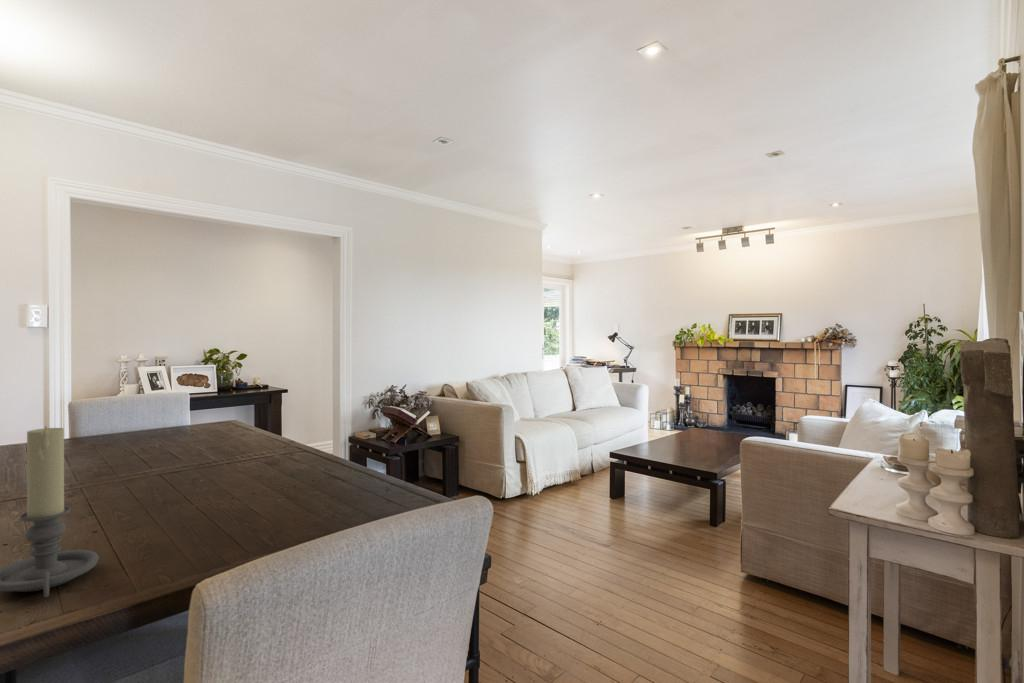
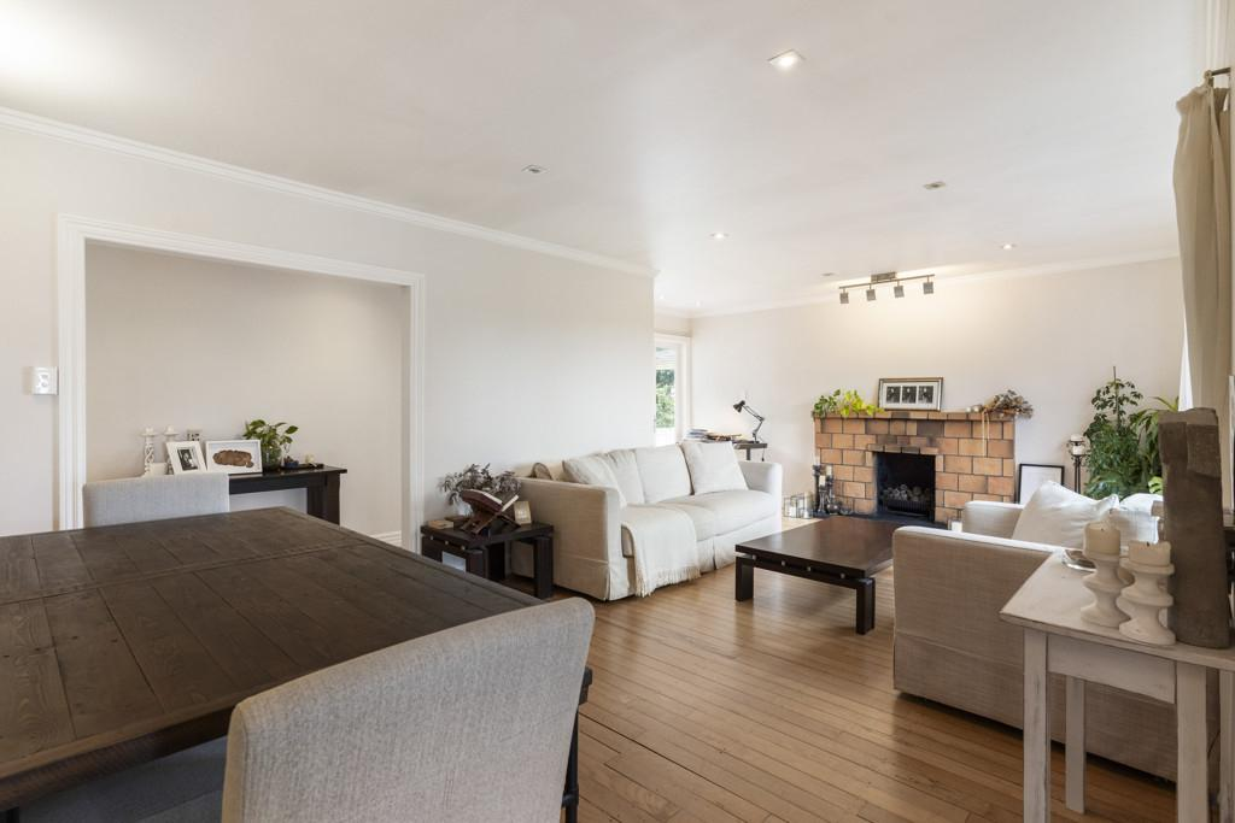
- candle holder [0,425,100,599]
